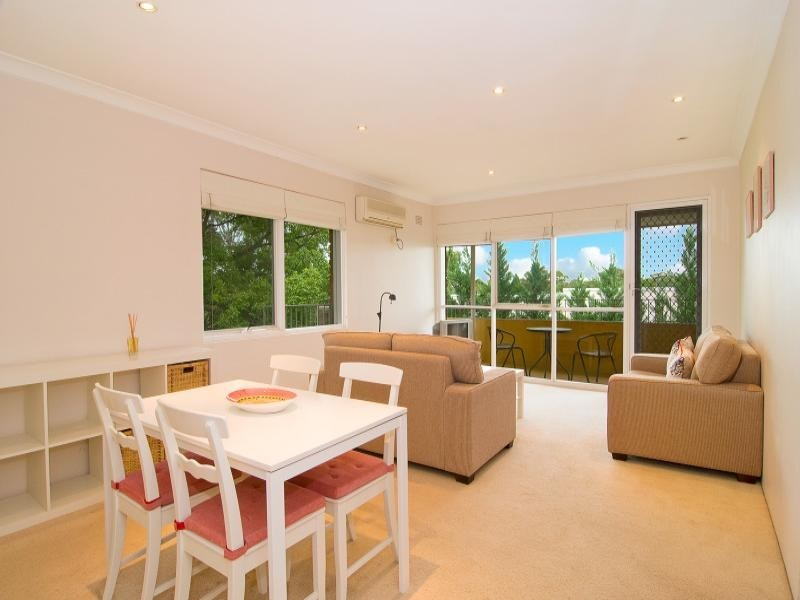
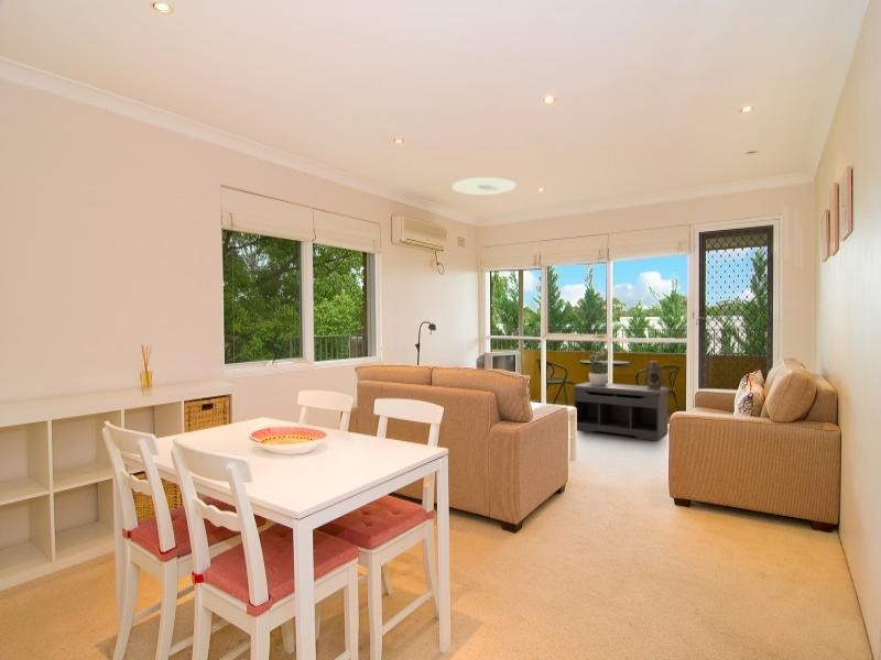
+ ceiling light [452,176,516,196]
+ lantern [643,360,665,389]
+ potted plant [587,349,609,385]
+ bench [573,381,670,442]
